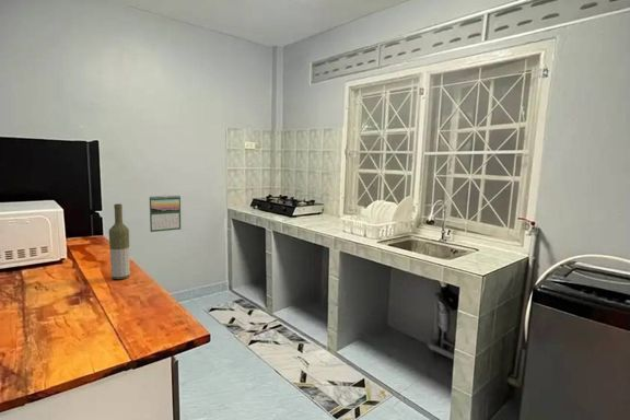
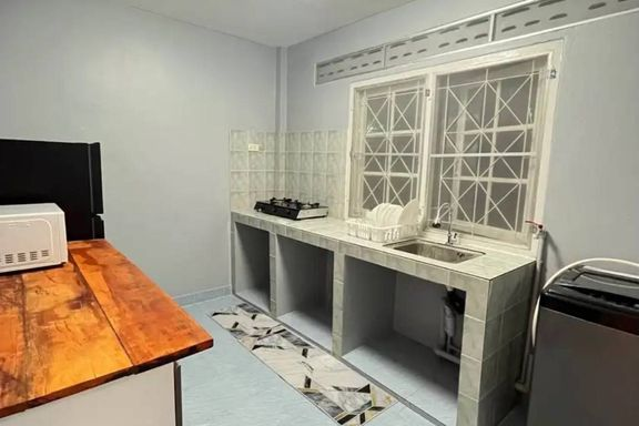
- bottle [108,202,130,280]
- calendar [149,195,182,233]
